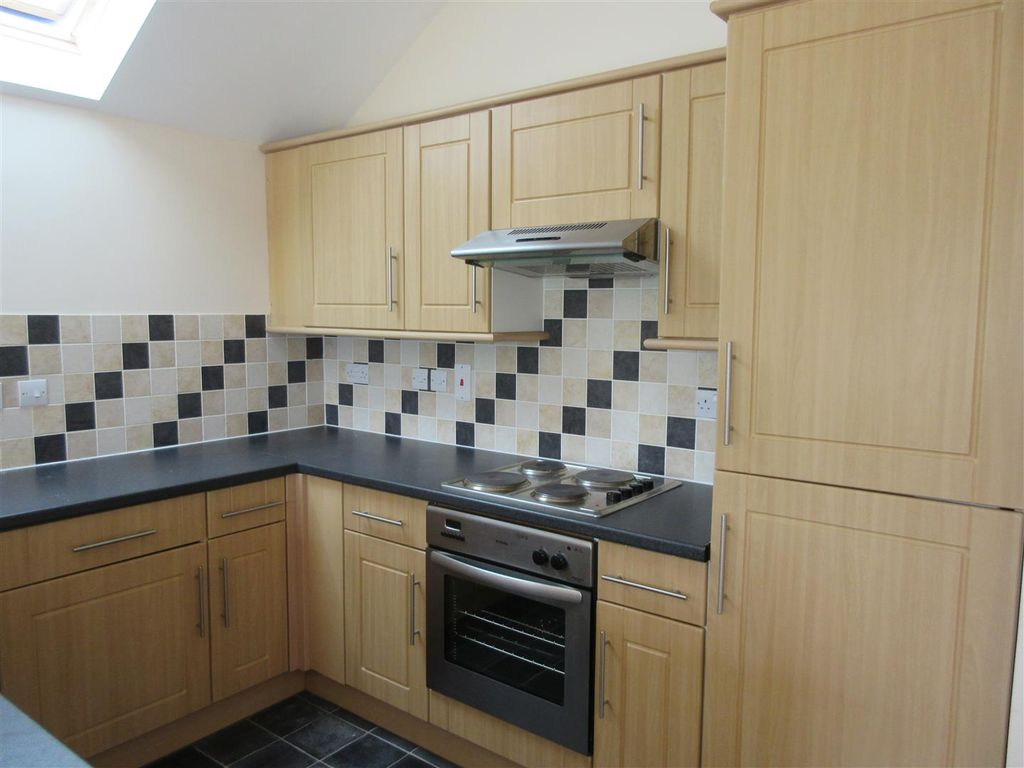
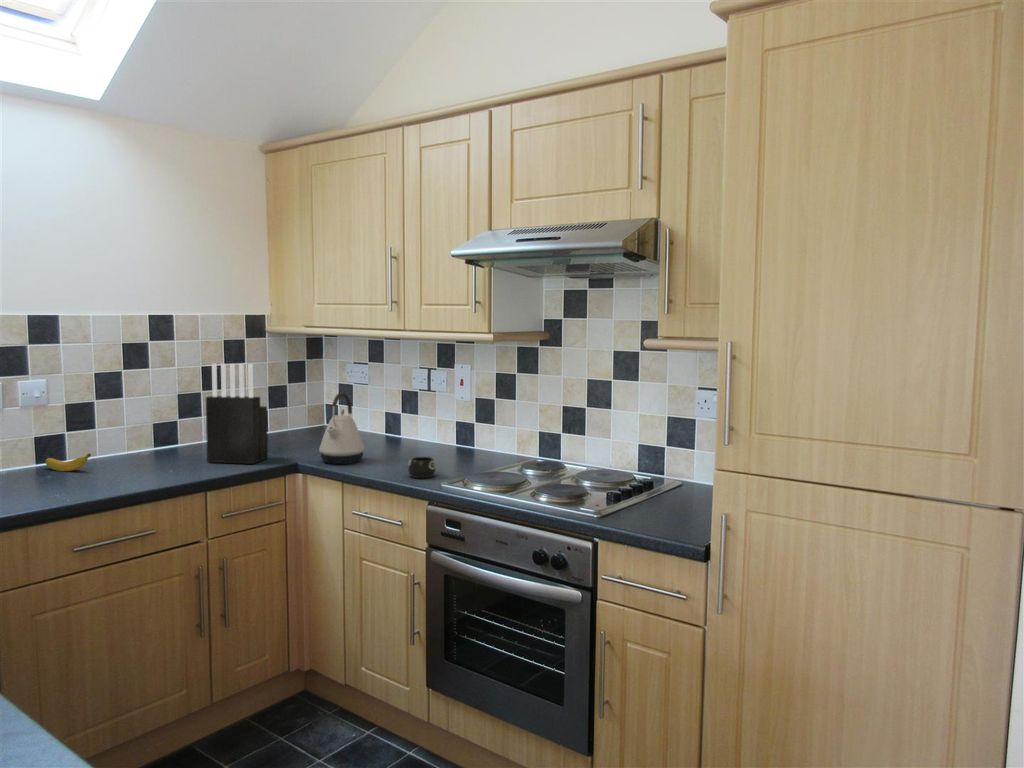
+ banana [45,453,92,472]
+ kettle [318,391,365,465]
+ mug [407,455,437,479]
+ knife block [205,363,269,465]
